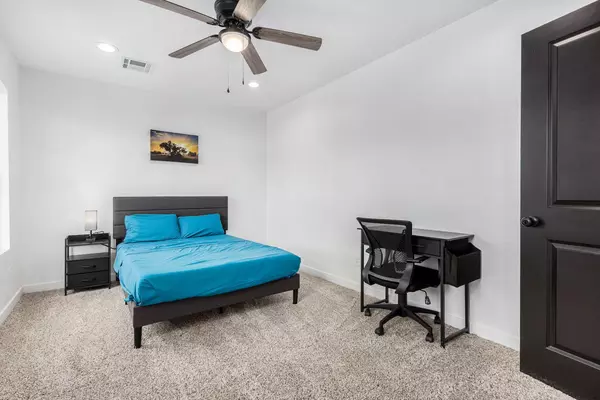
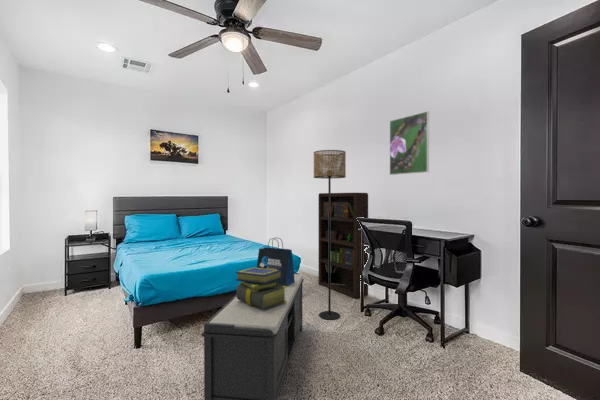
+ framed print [389,110,430,176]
+ tote bag [256,237,295,286]
+ stack of books [234,267,287,310]
+ bookcase [318,192,369,299]
+ floor lamp [313,149,347,321]
+ bench [201,273,305,400]
